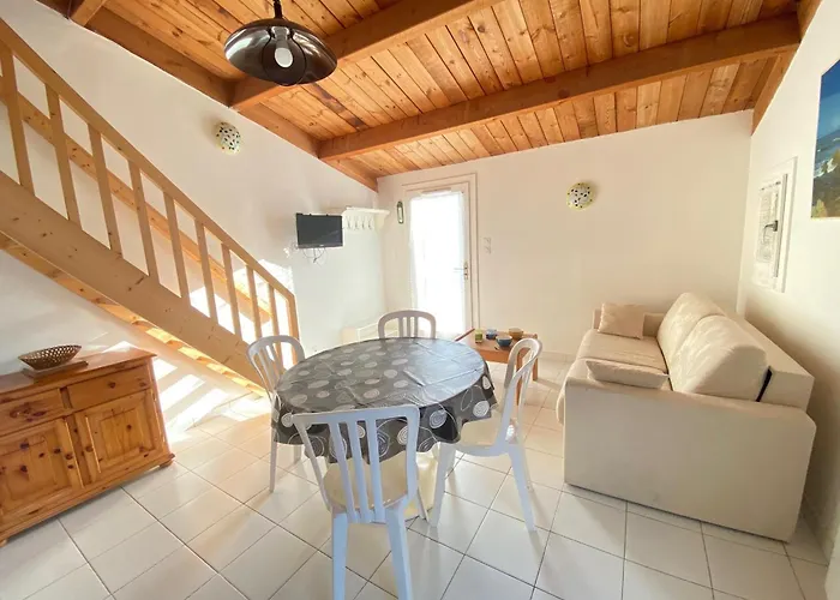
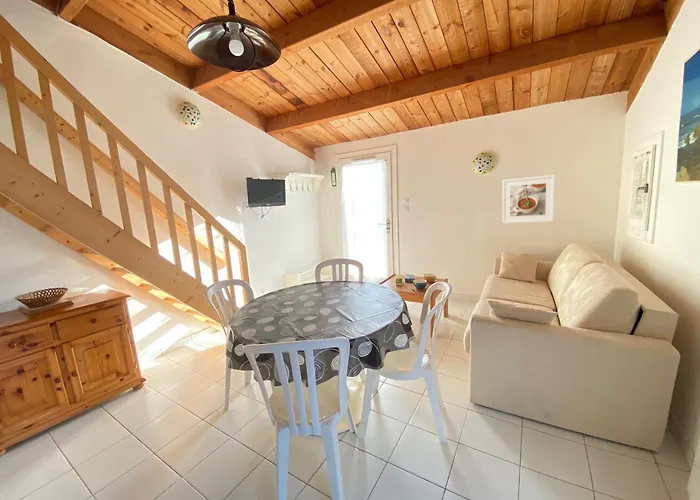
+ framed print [501,174,556,224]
